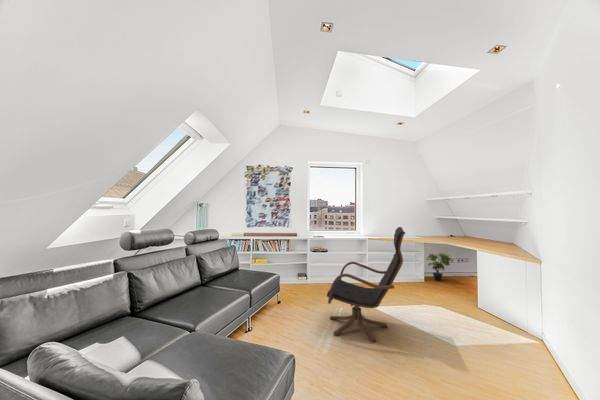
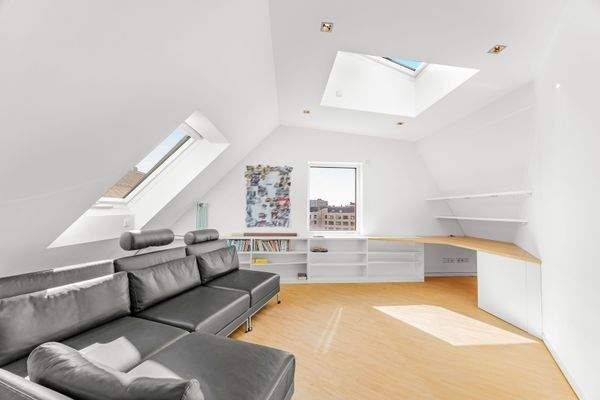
- lounge chair [326,226,406,343]
- potted plant [424,250,453,282]
